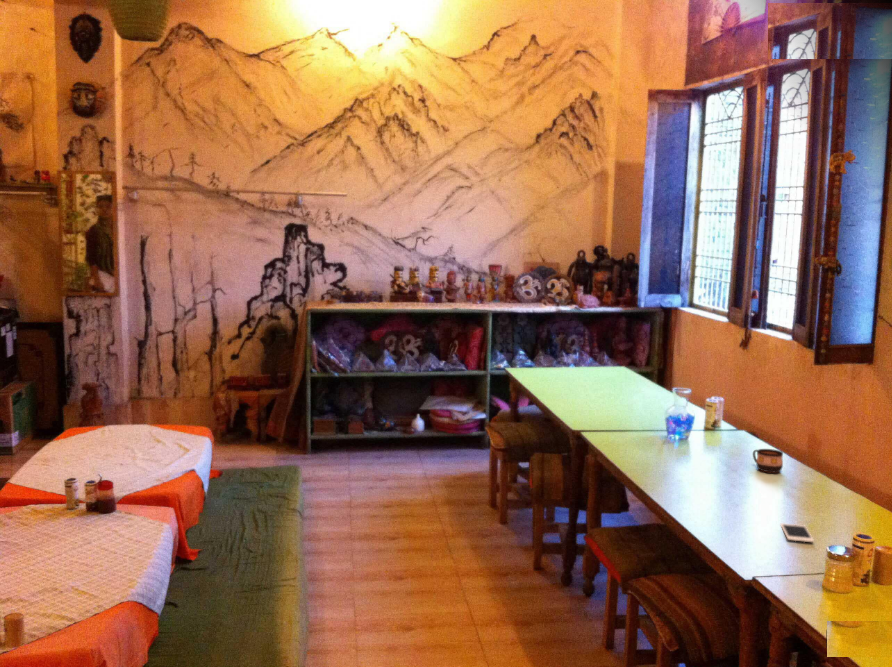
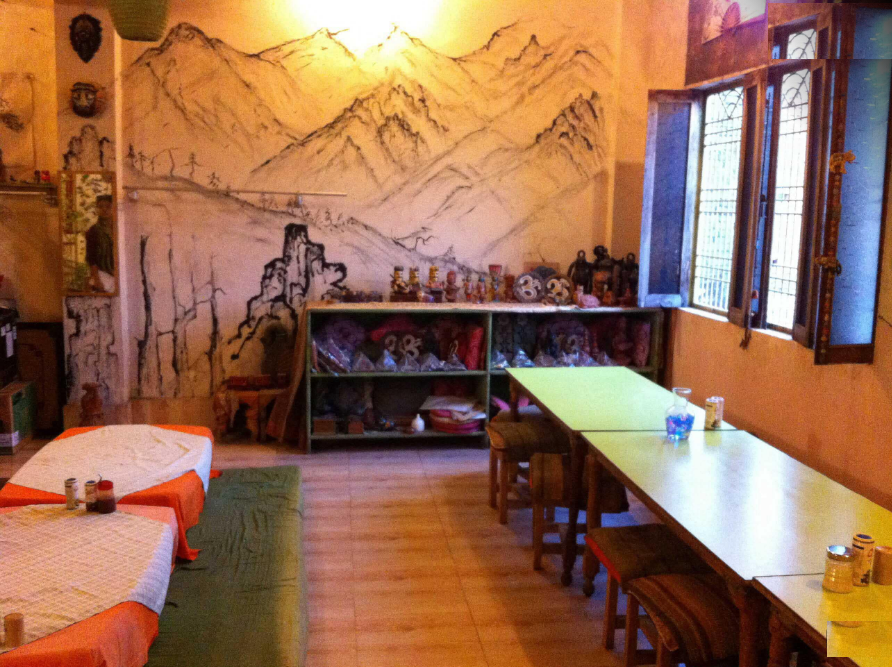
- cell phone [779,522,815,543]
- cup [752,448,784,474]
